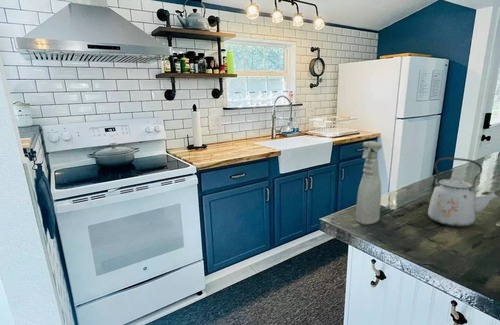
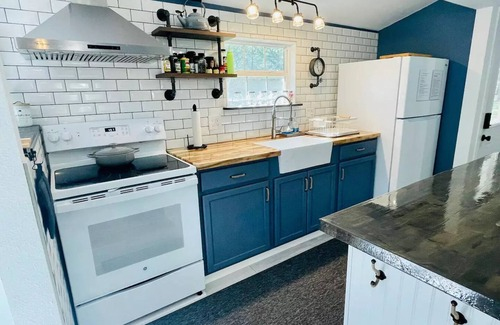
- spray bottle [355,140,383,225]
- kettle [427,156,500,228]
